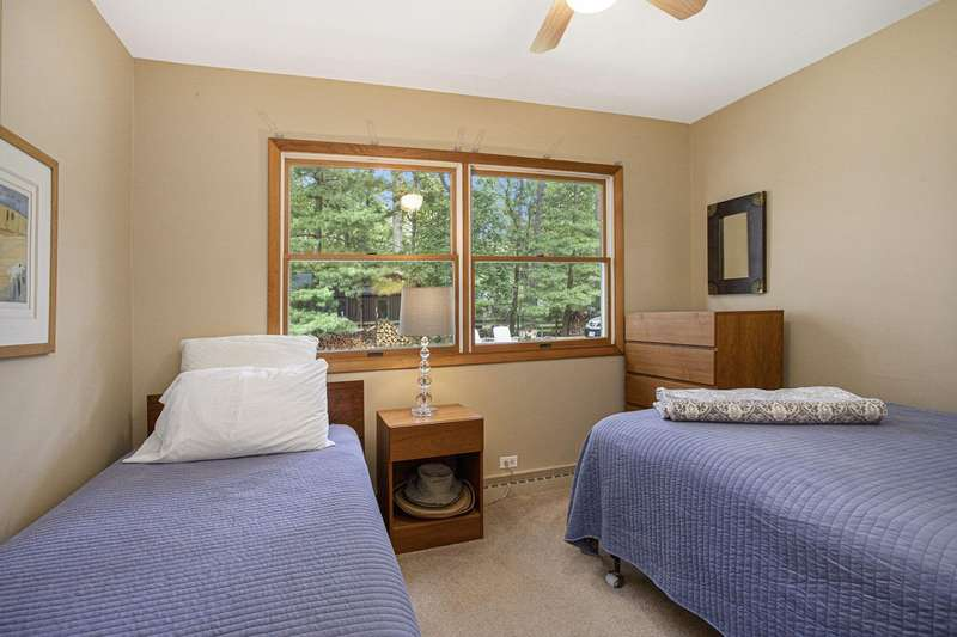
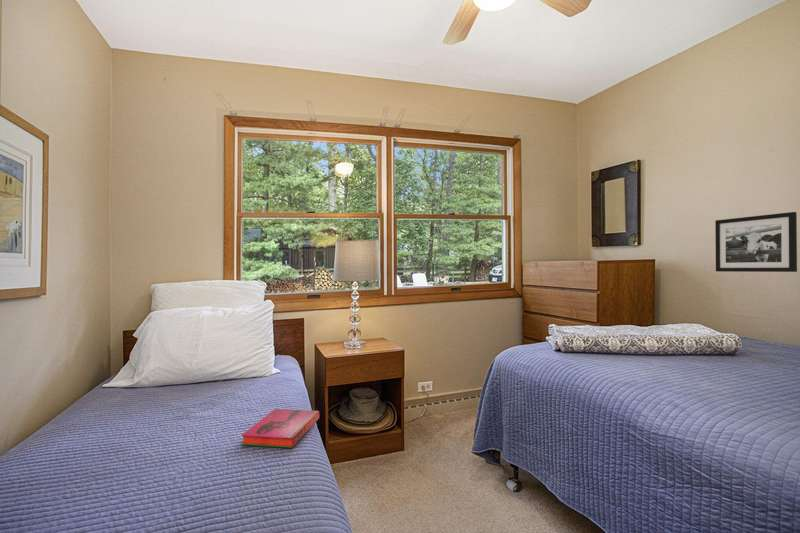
+ picture frame [714,211,798,273]
+ hardback book [240,408,320,449]
